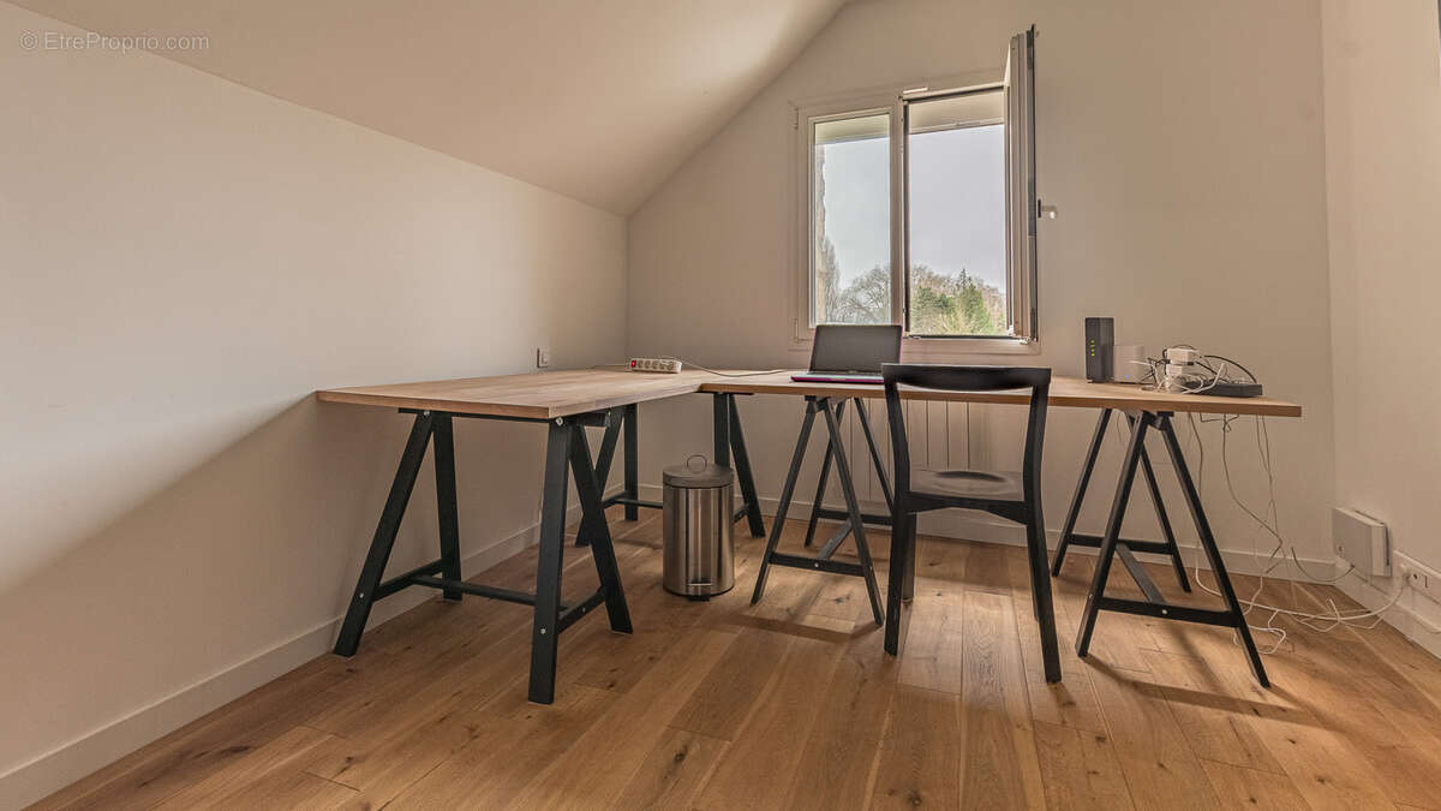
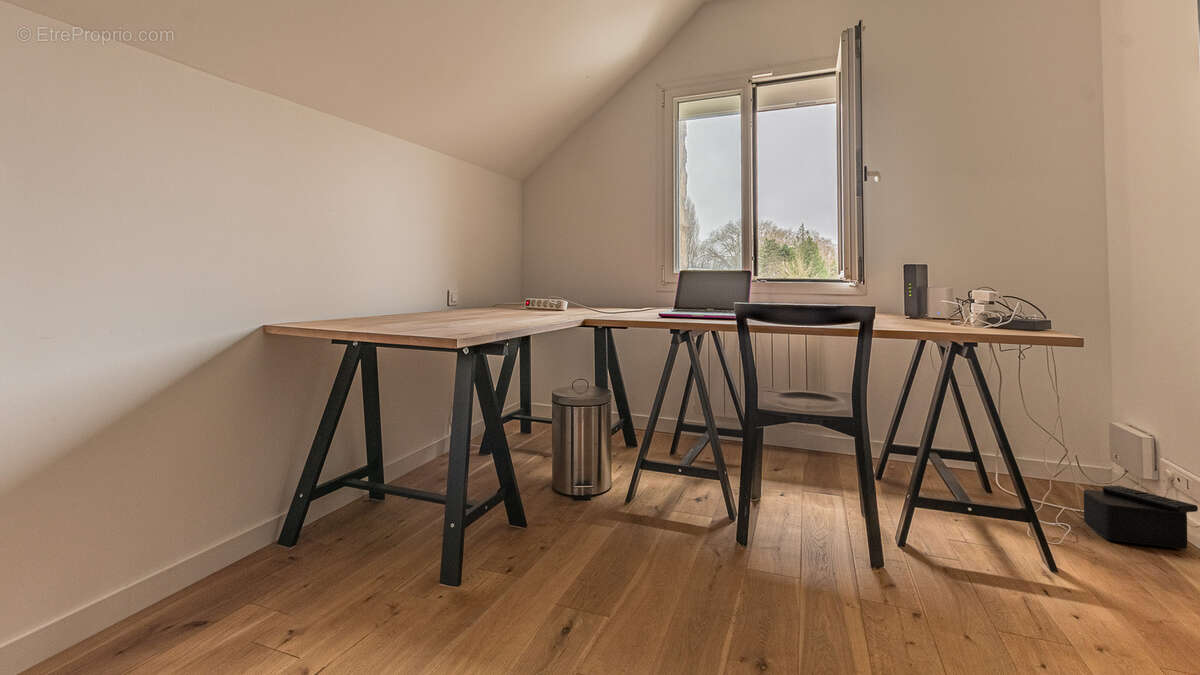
+ speaker [1083,485,1199,550]
